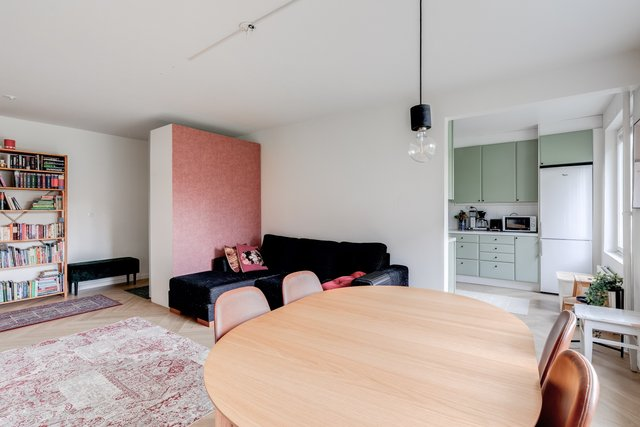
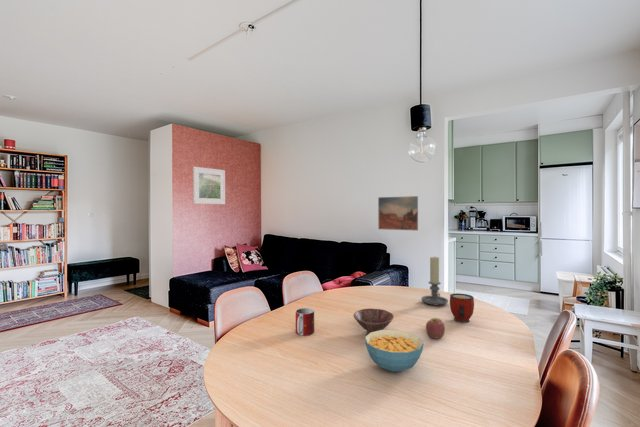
+ bowl [353,307,395,335]
+ mug [295,307,315,336]
+ cereal bowl [364,329,424,373]
+ mug [449,292,475,323]
+ candle holder [420,255,449,306]
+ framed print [192,166,226,205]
+ apple [425,317,446,340]
+ wall art [377,195,419,232]
